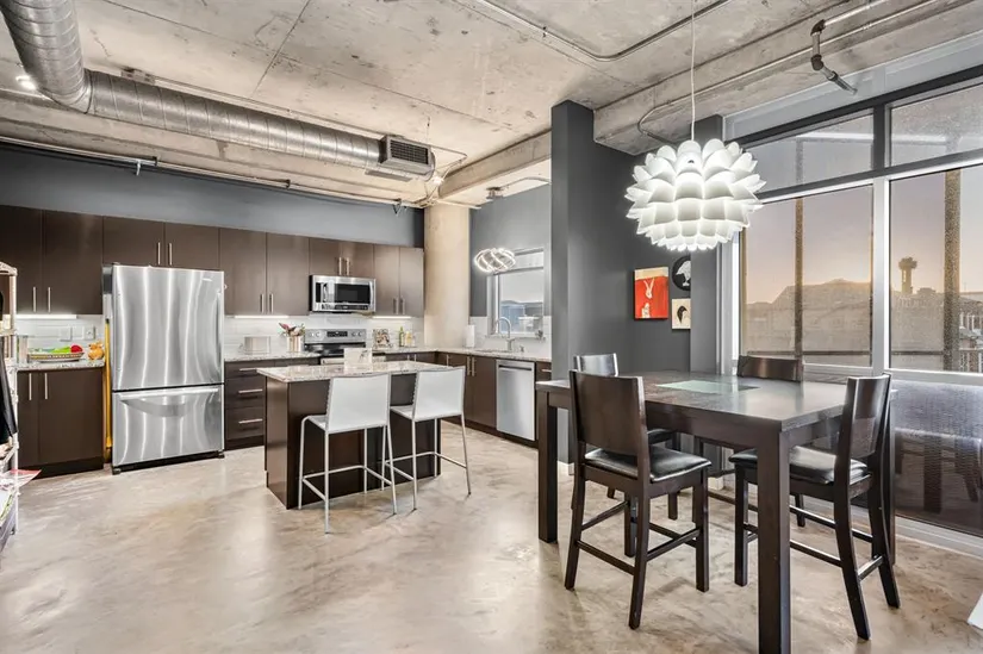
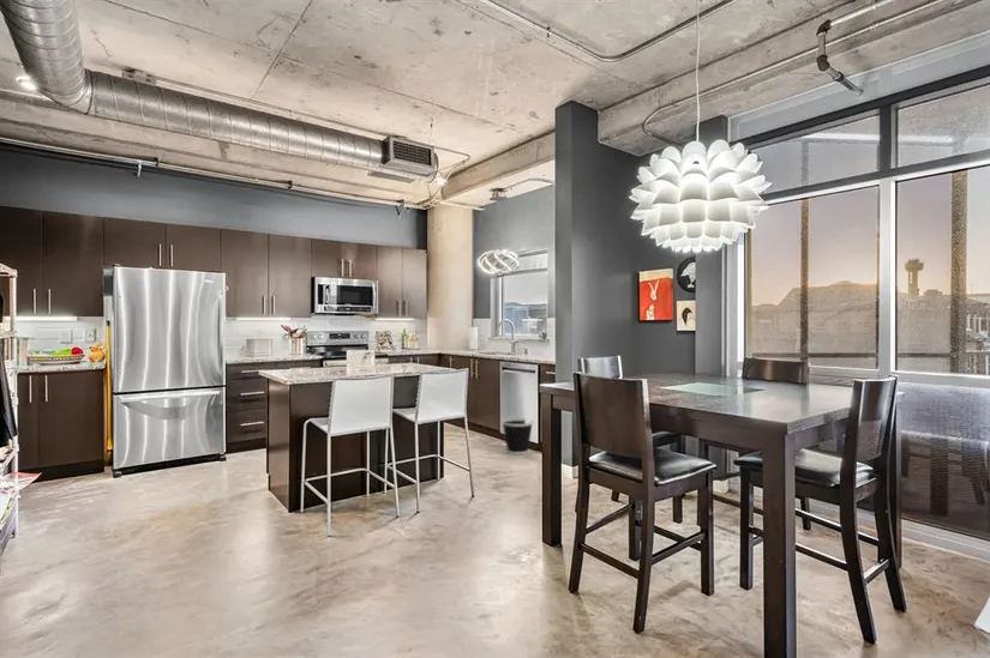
+ wastebasket [500,417,534,455]
